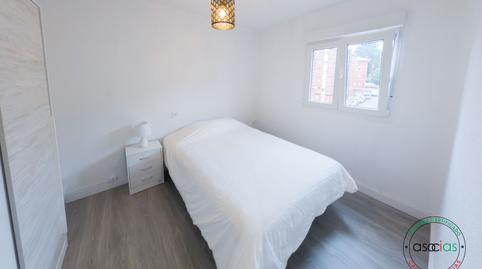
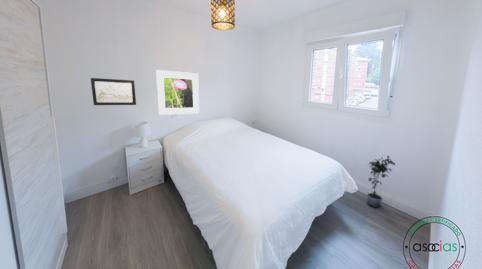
+ potted plant [366,155,396,208]
+ wall art [90,77,137,106]
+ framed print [155,69,200,116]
